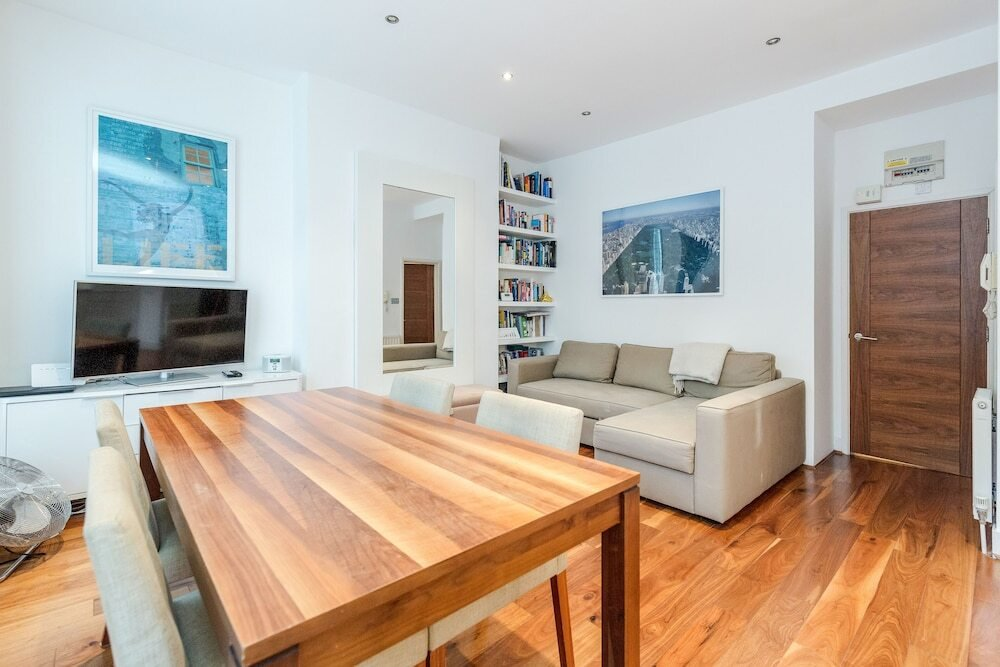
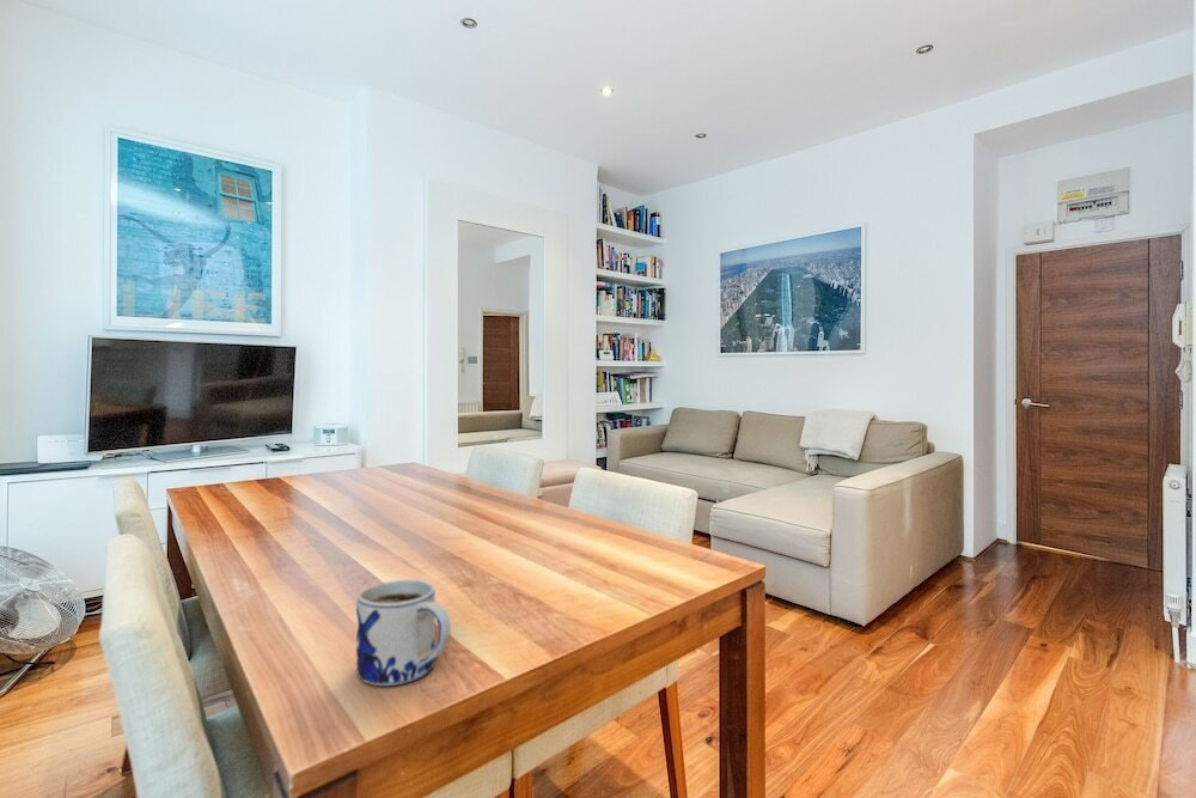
+ mug [355,579,452,687]
